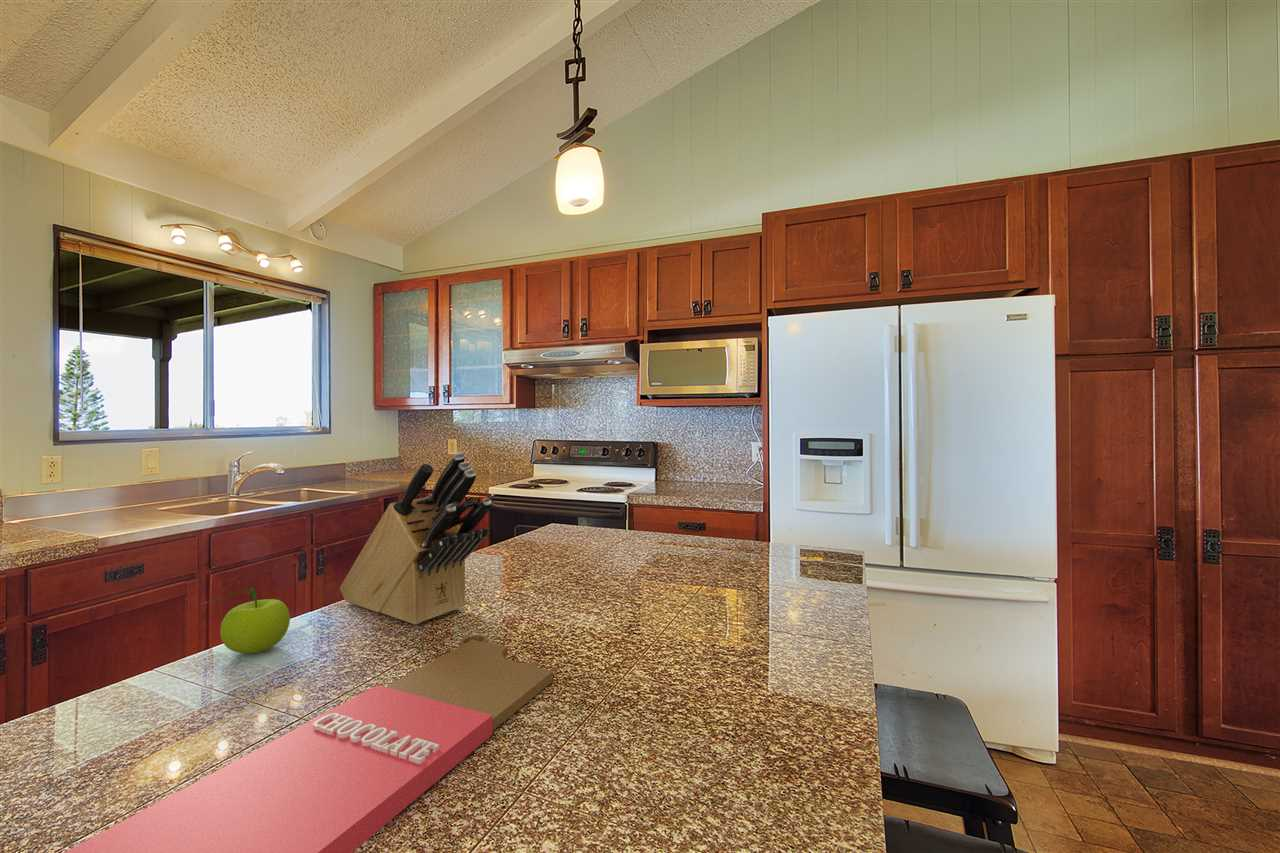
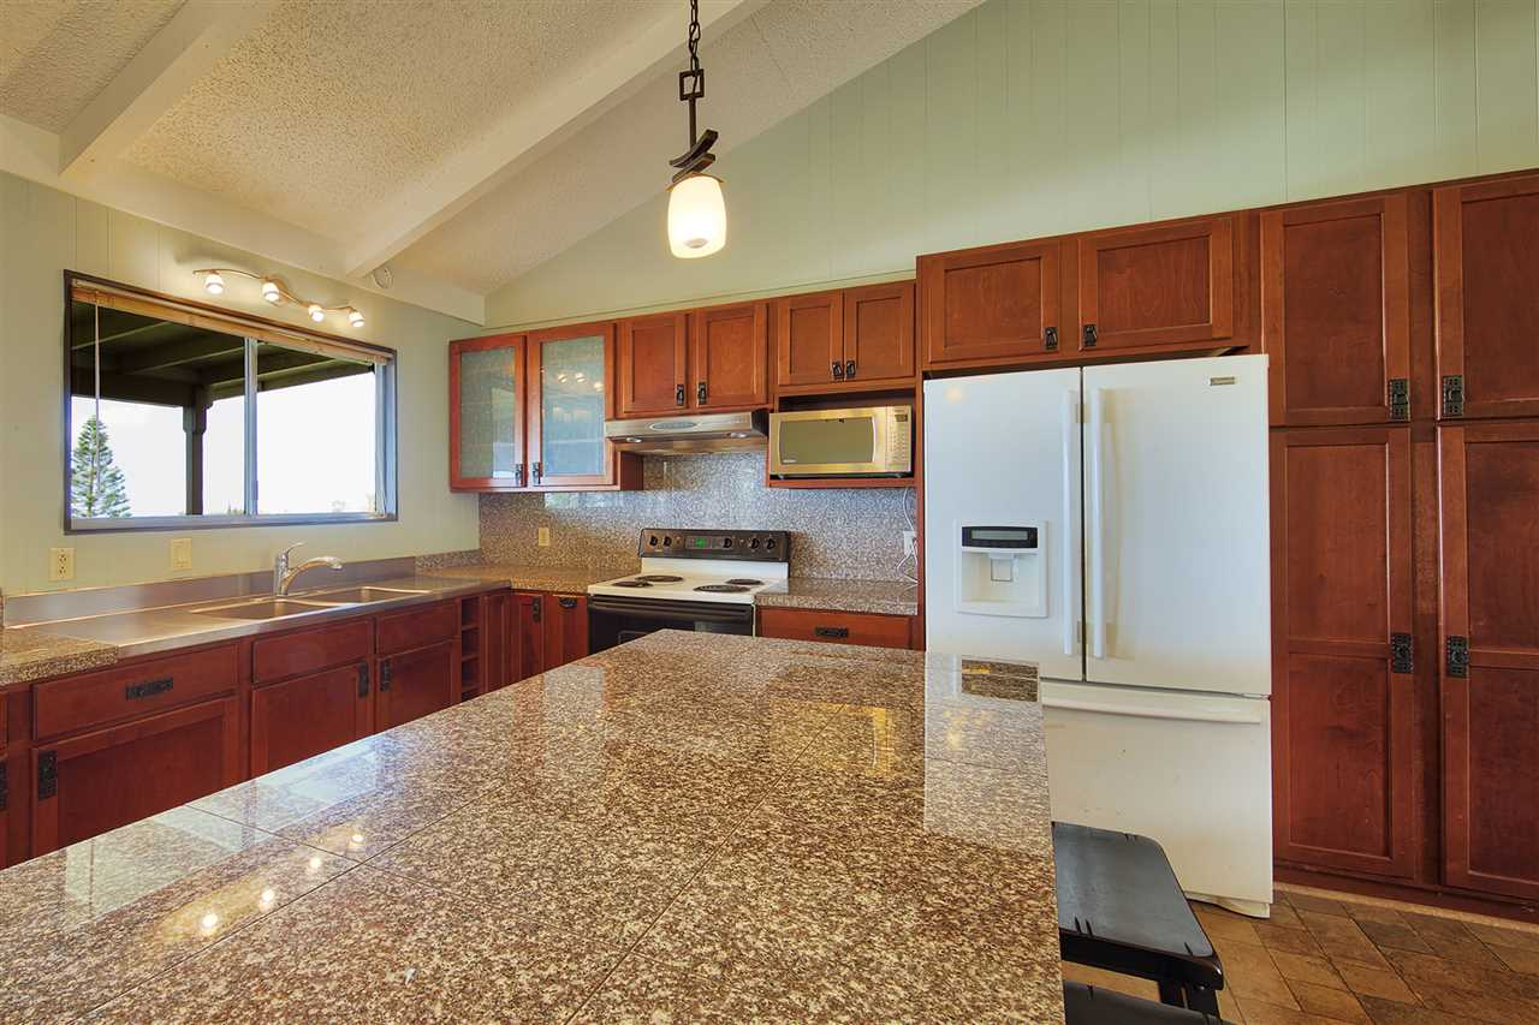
- cutting board [63,634,554,853]
- fruit [195,587,291,655]
- knife block [339,451,493,625]
